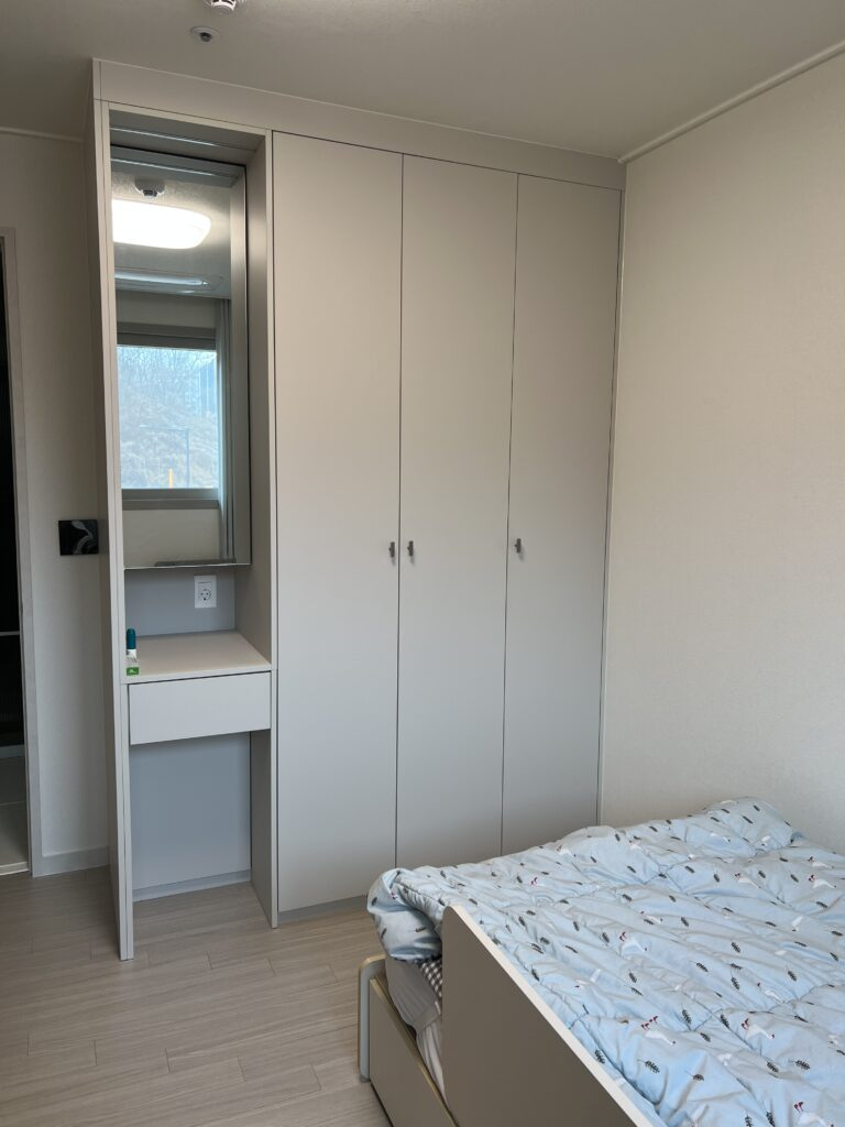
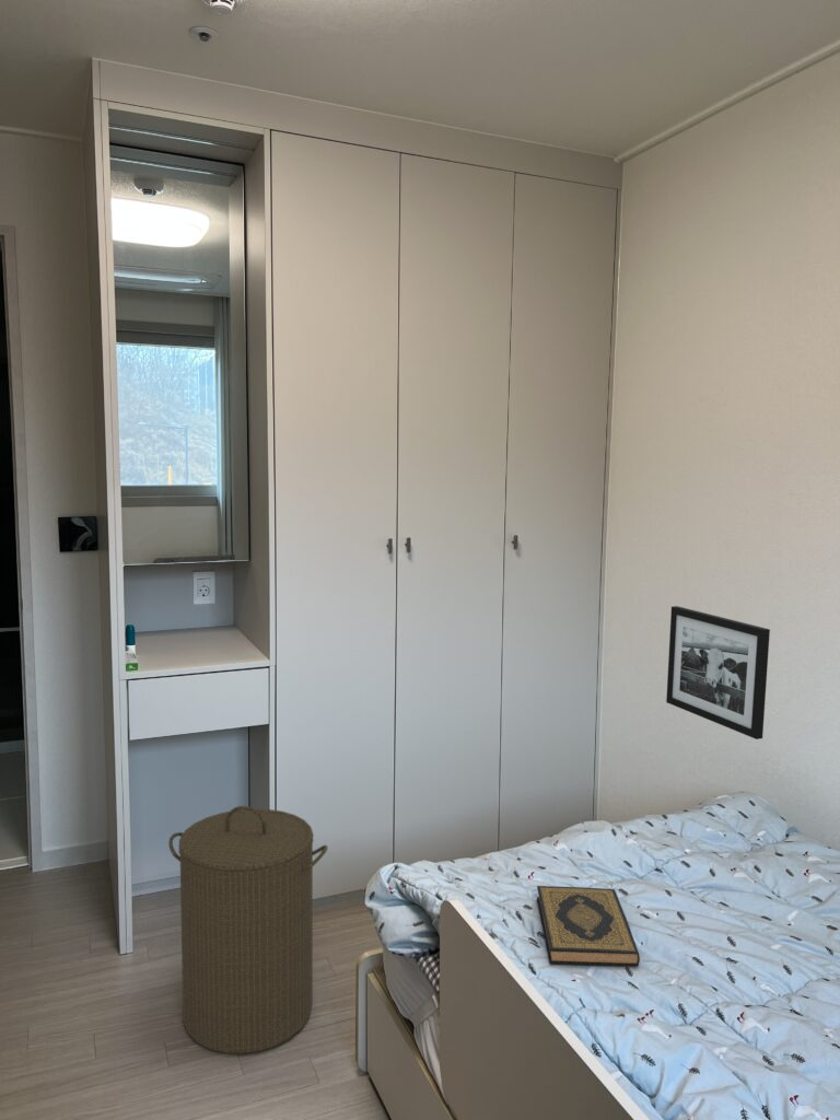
+ picture frame [665,605,771,740]
+ laundry hamper [167,805,329,1055]
+ hardback book [536,885,641,967]
